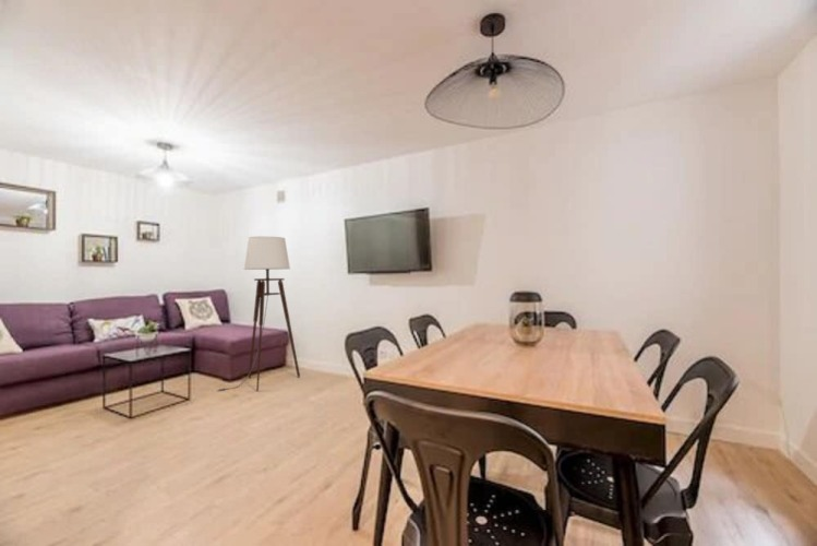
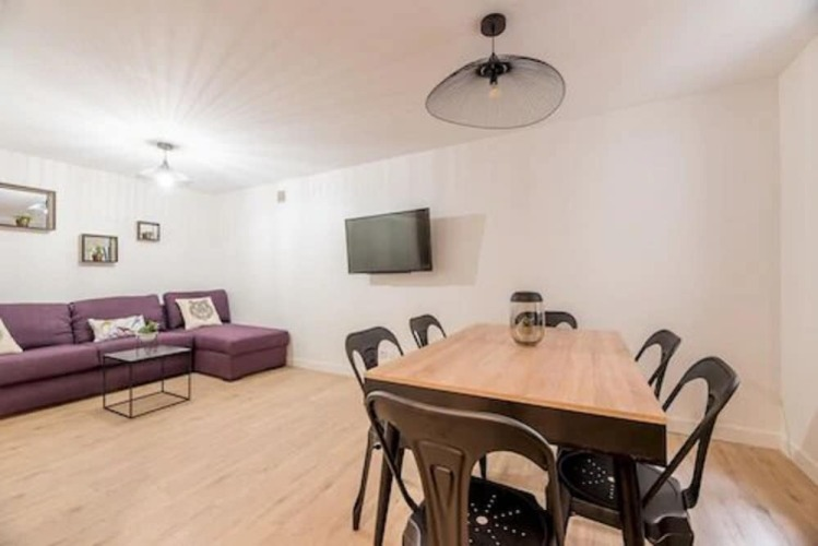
- floor lamp [216,236,301,392]
